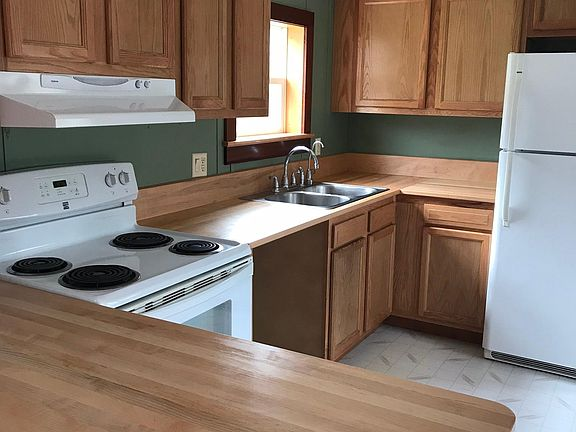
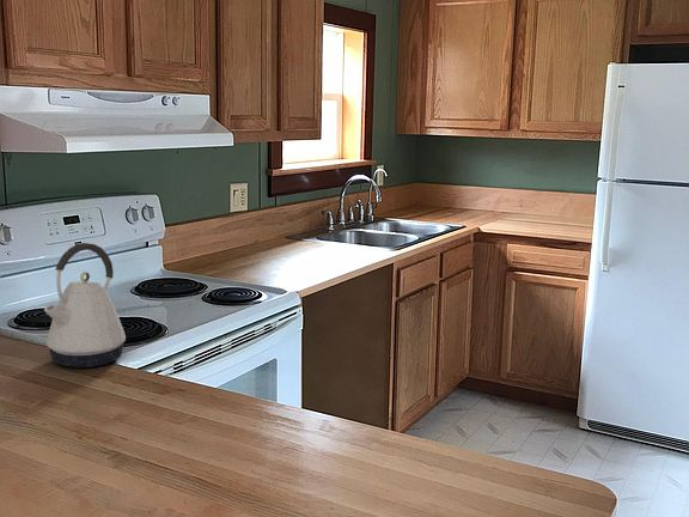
+ kettle [43,242,127,369]
